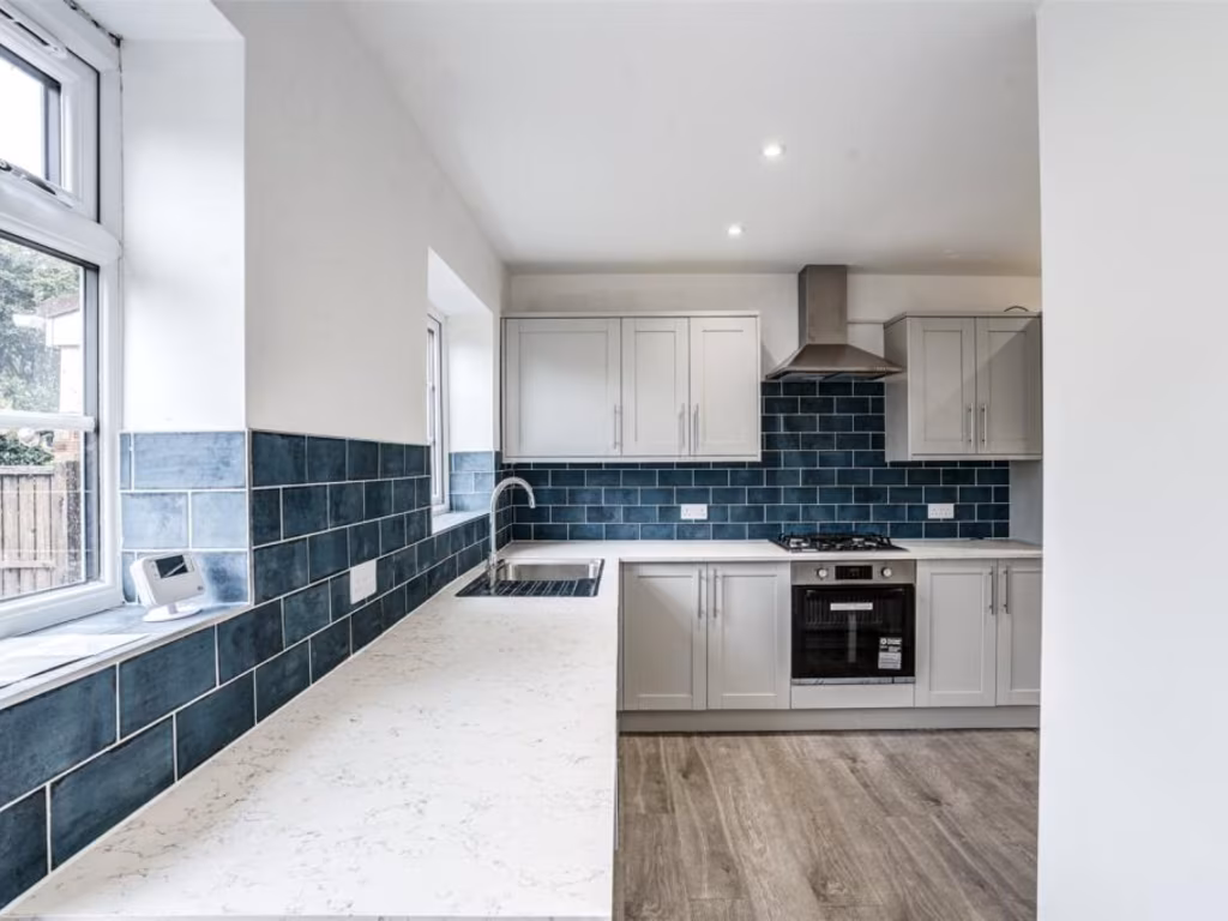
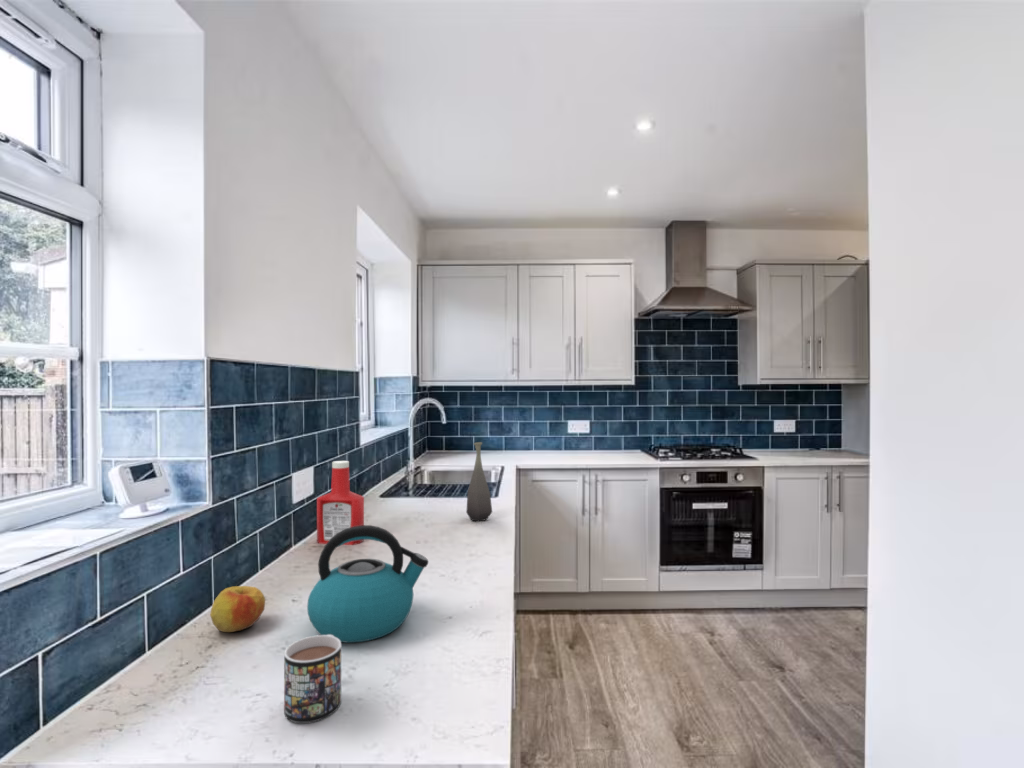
+ mug [283,634,342,724]
+ apple [209,585,266,633]
+ soap bottle [316,460,365,546]
+ kettle [306,524,429,644]
+ bottle [465,441,493,523]
